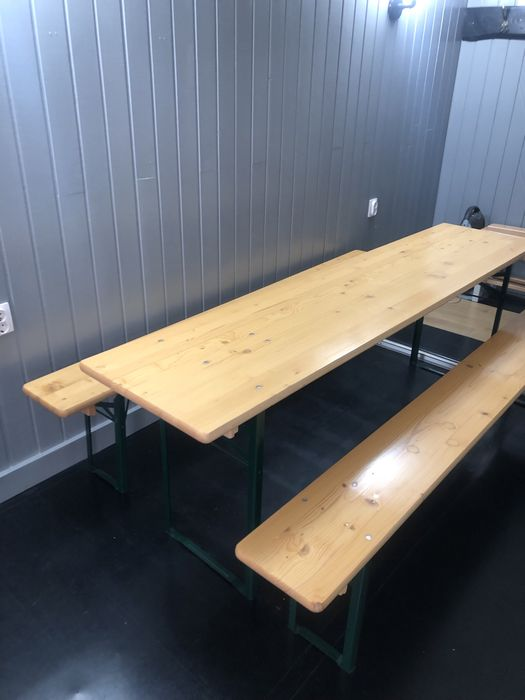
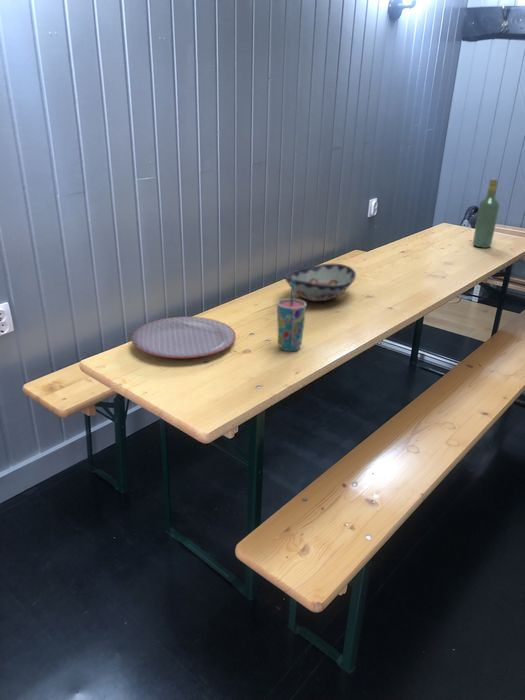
+ decorative bowl [282,263,357,303]
+ wine bottle [472,178,500,249]
+ plate [131,316,237,359]
+ cup [276,280,307,352]
